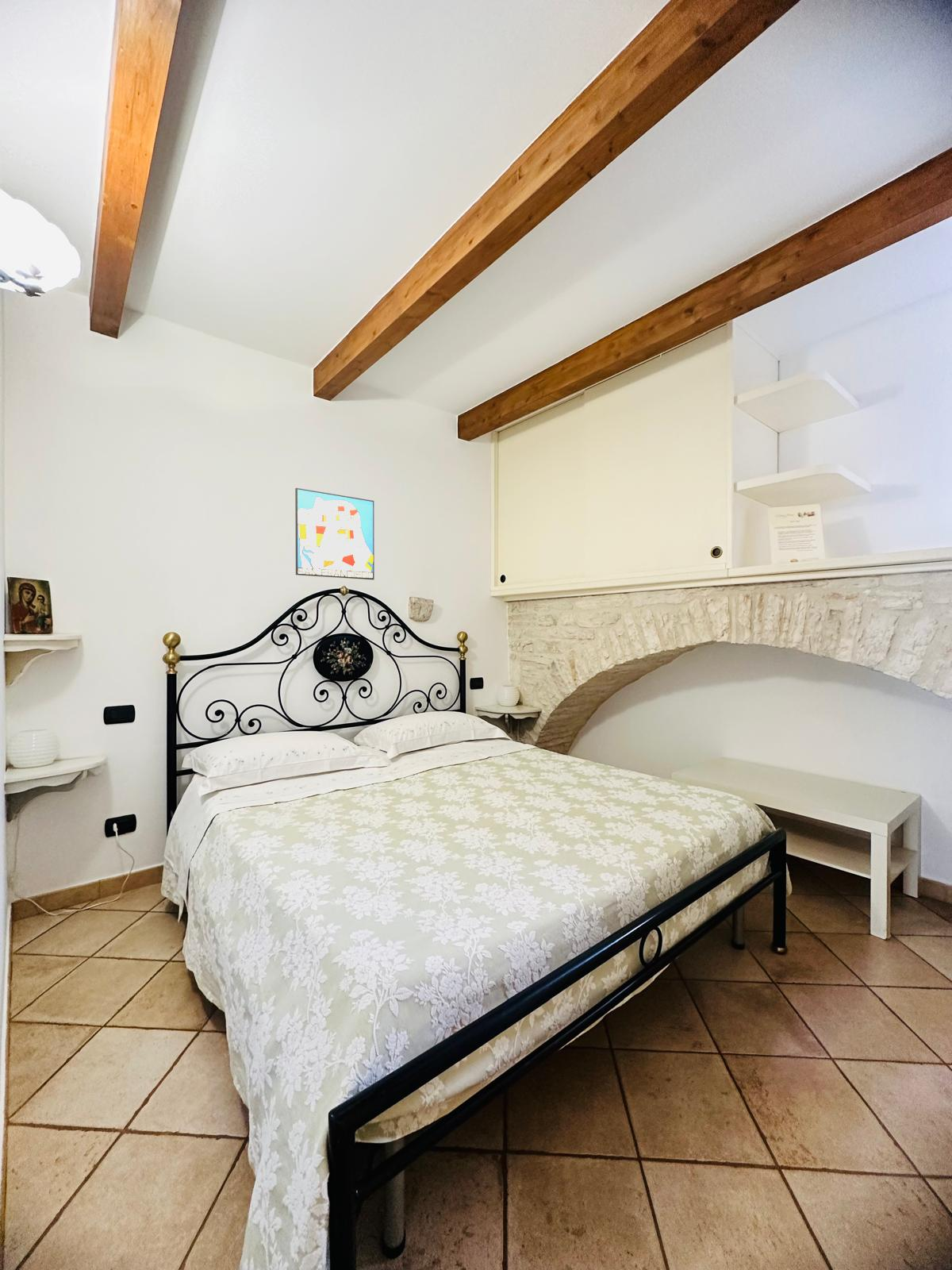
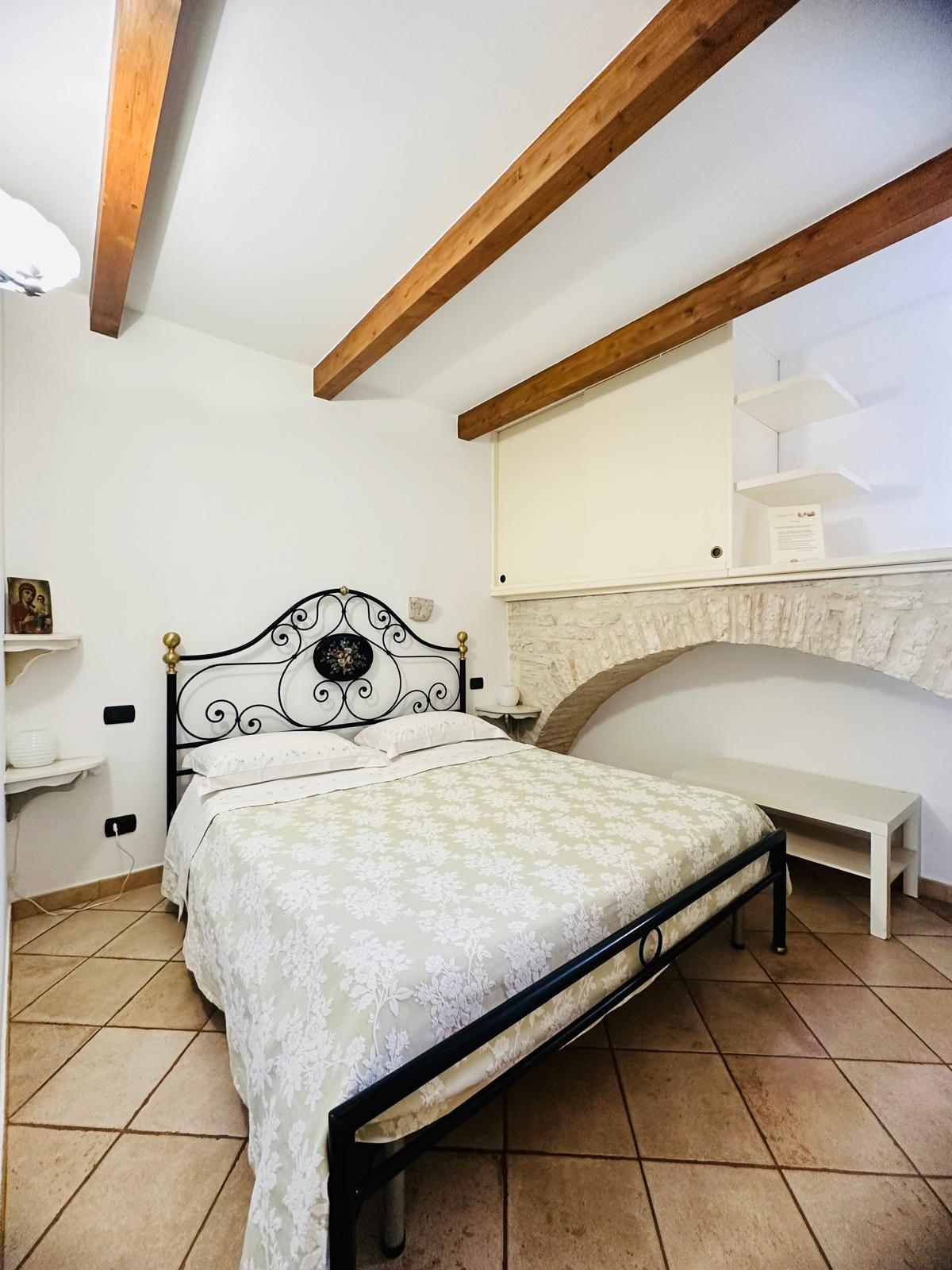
- wall art [294,487,375,580]
